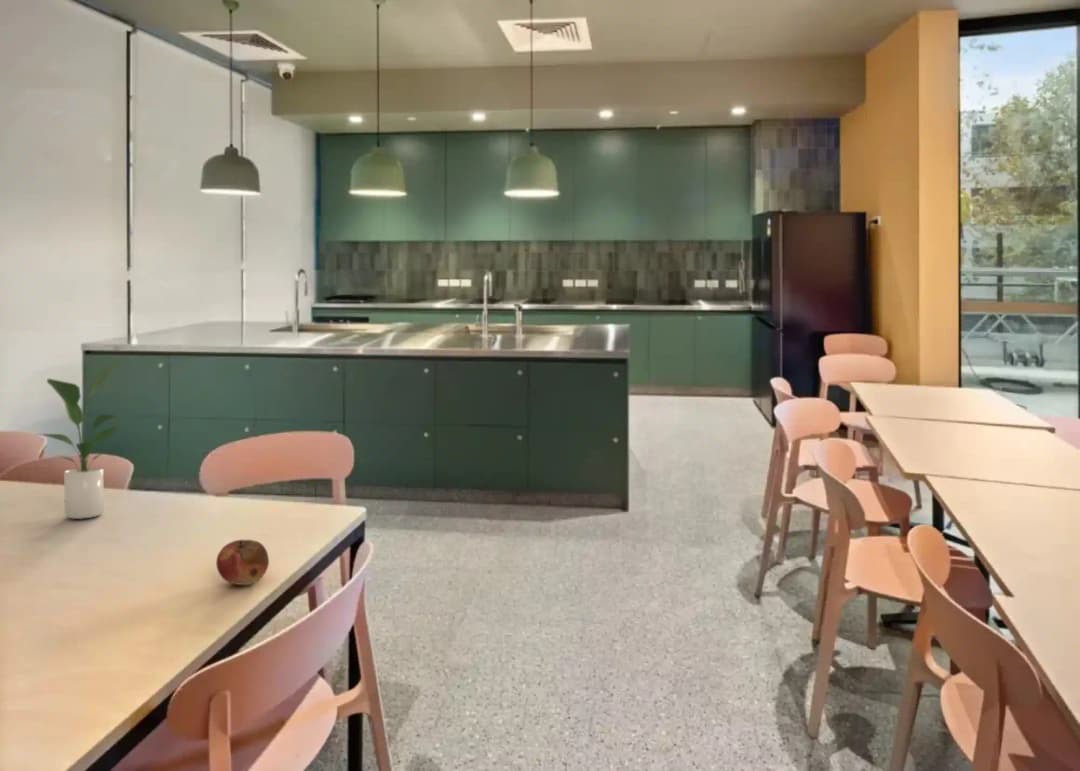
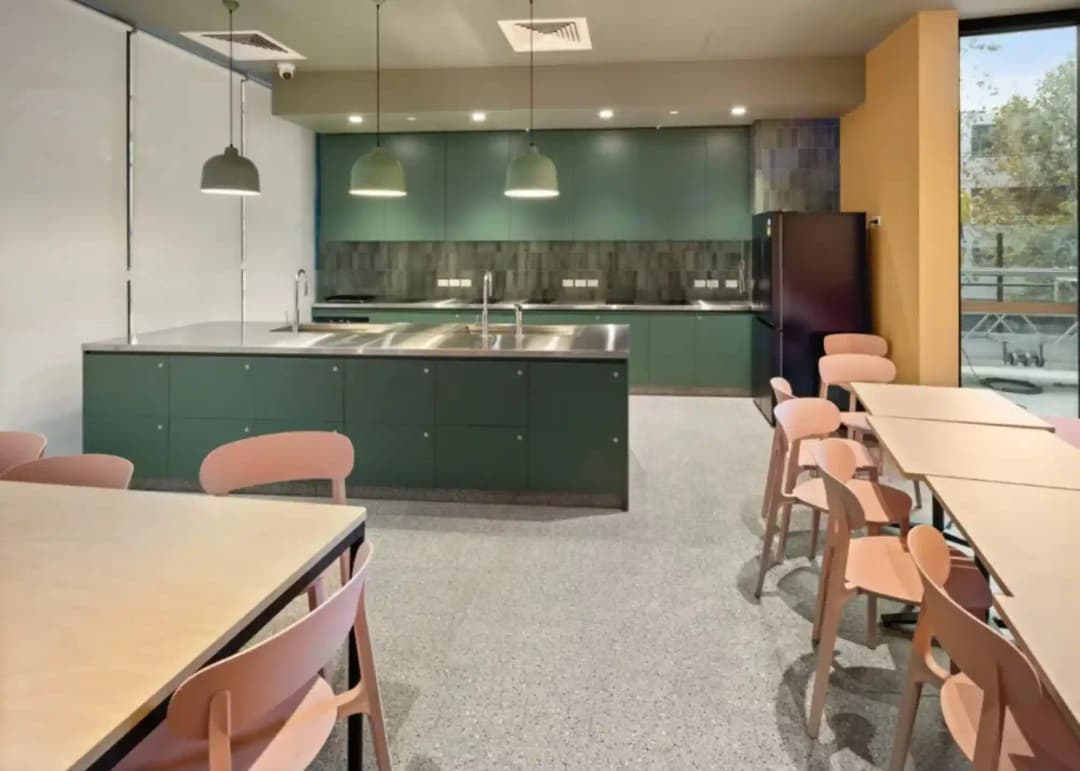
- fruit [215,539,270,586]
- potted plant [37,359,125,520]
